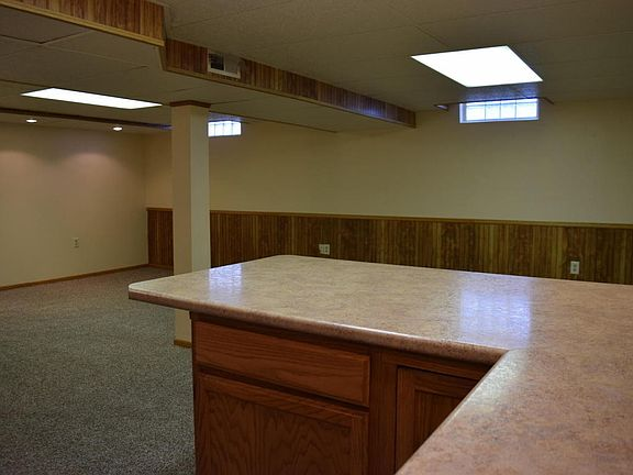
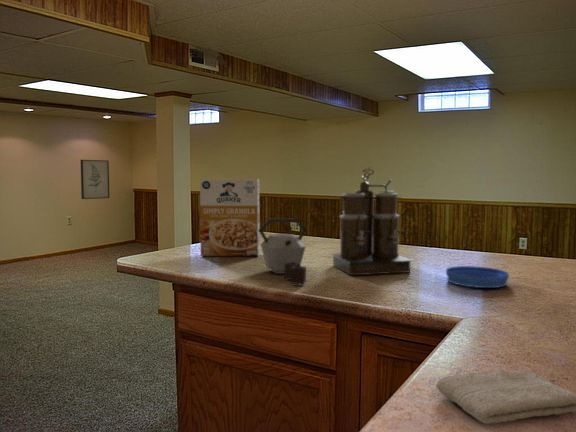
+ washcloth [435,368,576,425]
+ kettle [258,217,308,285]
+ cereal box [199,178,261,257]
+ coffee maker [331,166,413,276]
+ bowl [445,265,510,289]
+ wall art [80,159,110,200]
